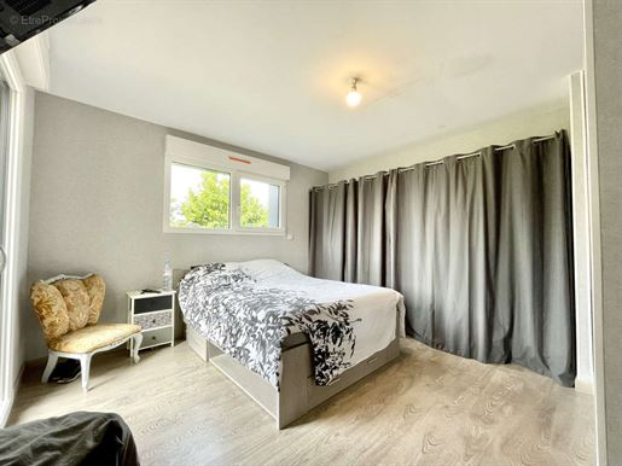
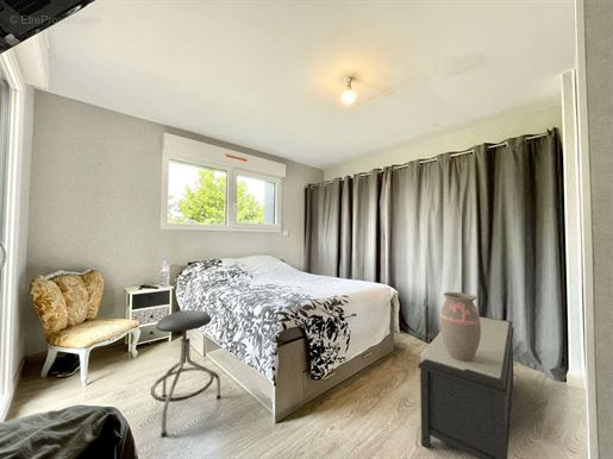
+ stool [150,309,221,438]
+ bench [417,316,515,459]
+ decorative vase [439,291,481,361]
